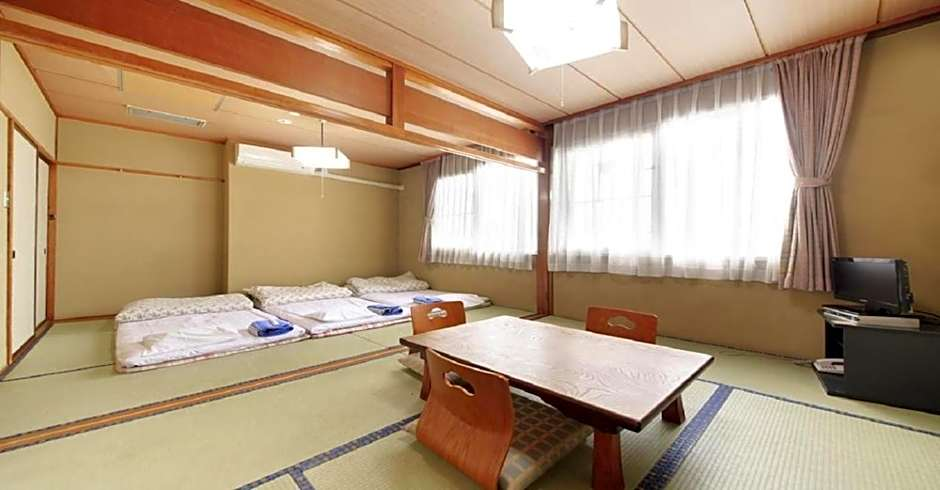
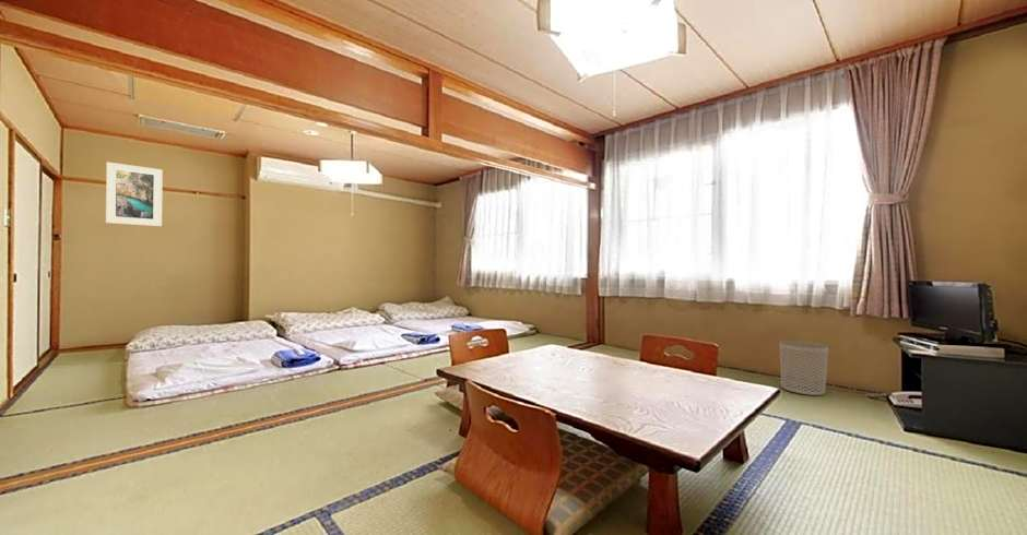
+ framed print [105,160,164,227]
+ waste bin [779,340,829,396]
